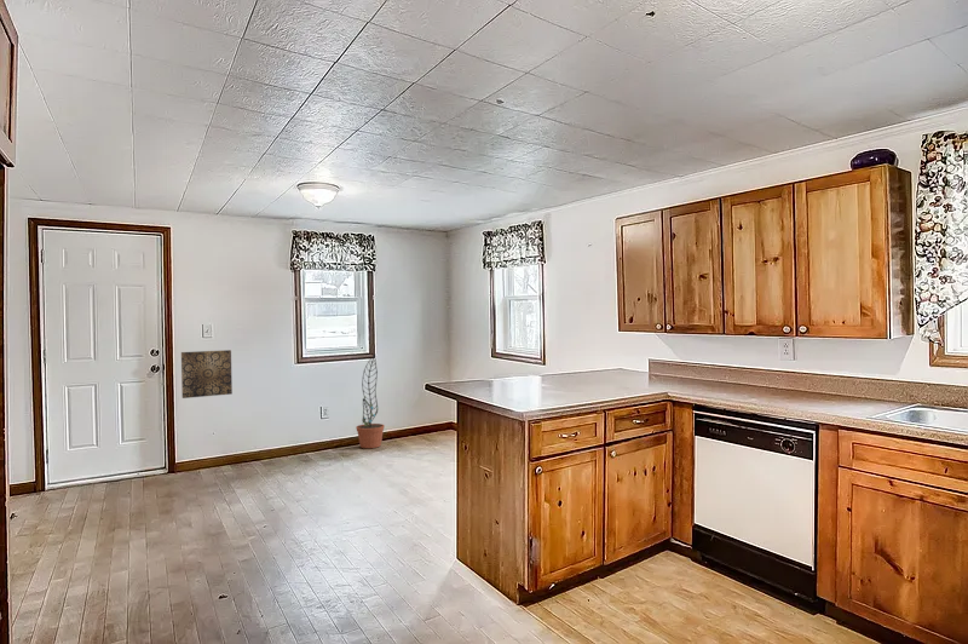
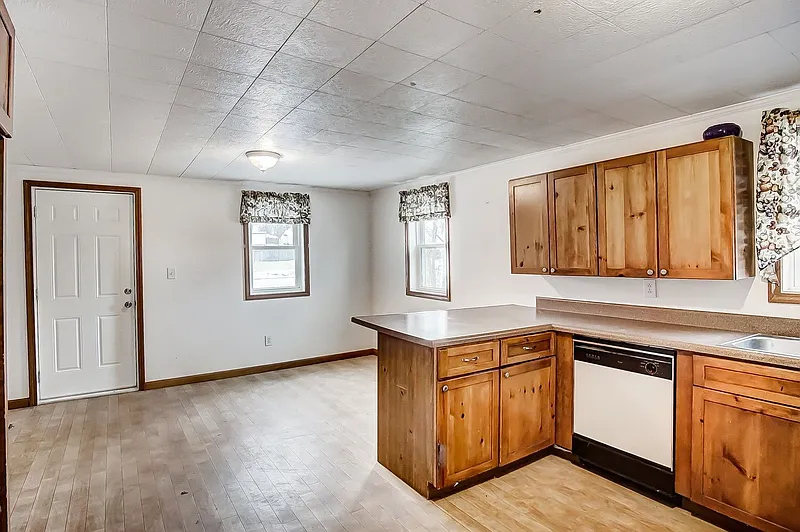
- wall art [180,349,234,399]
- decorative plant [355,353,386,449]
